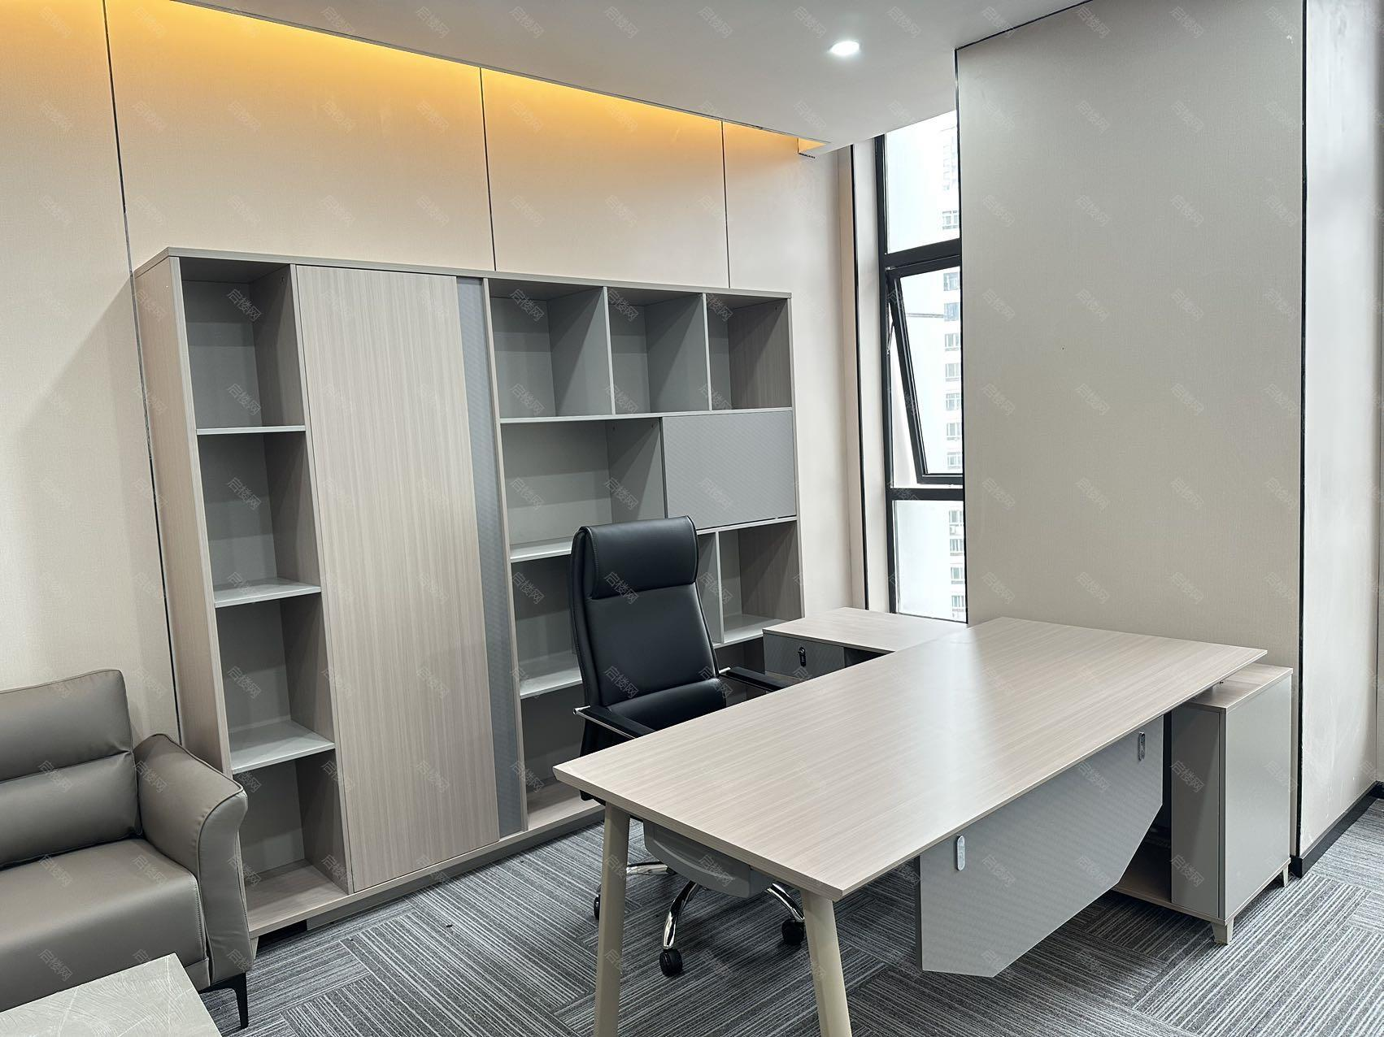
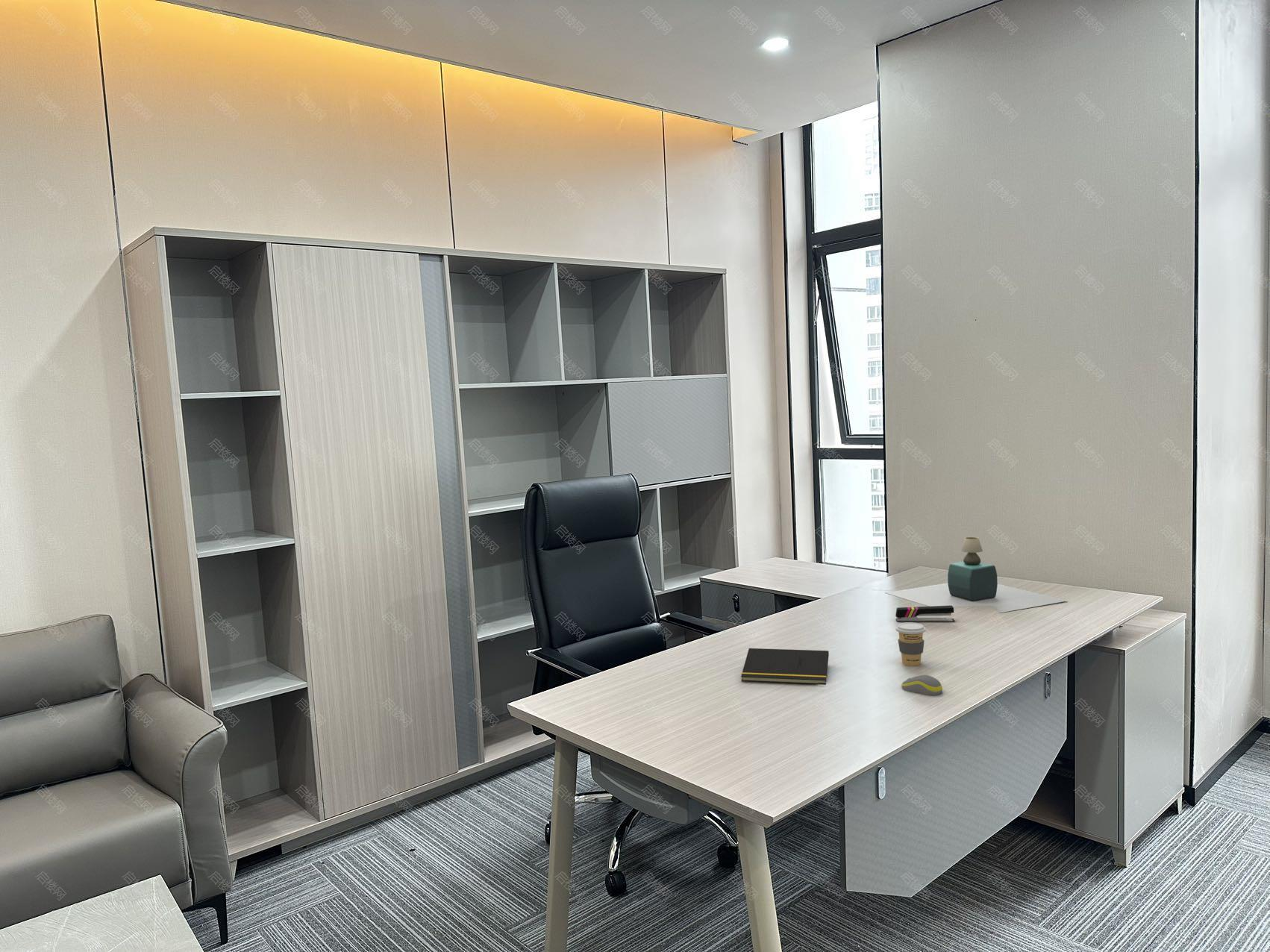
+ stapler [895,606,955,623]
+ desk lamp [884,536,1068,613]
+ coffee cup [895,622,927,667]
+ computer mouse [901,674,943,696]
+ notepad [740,648,830,686]
